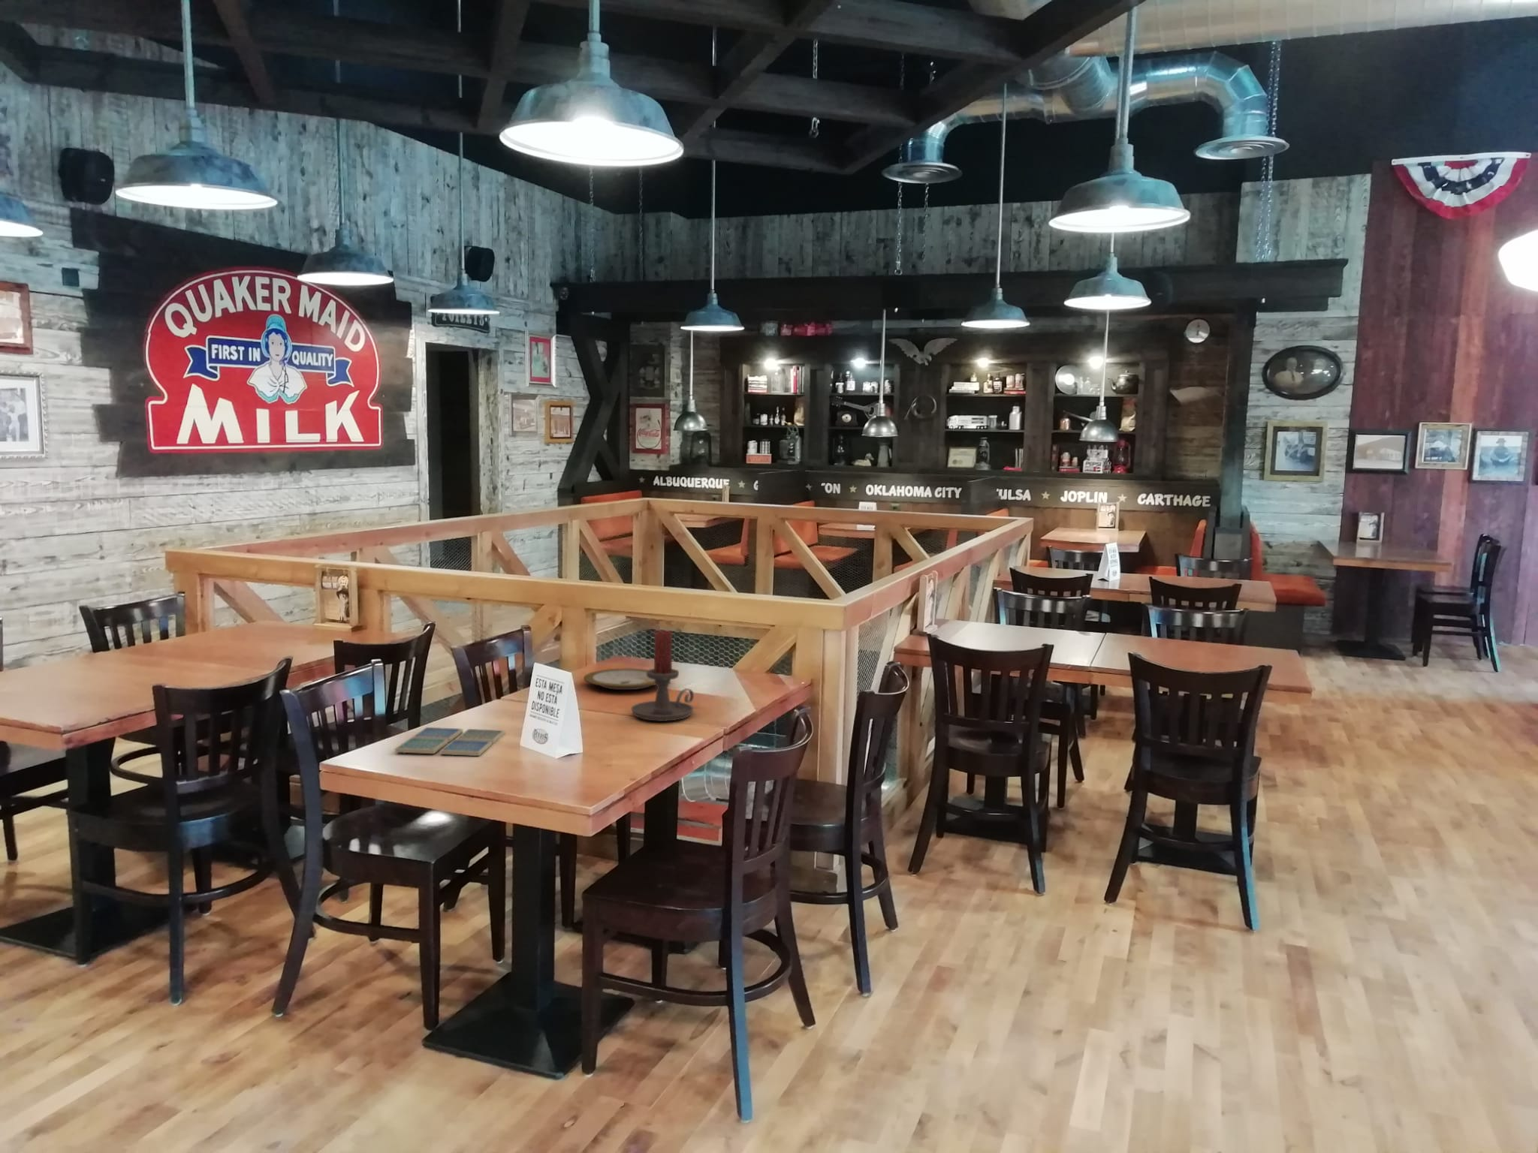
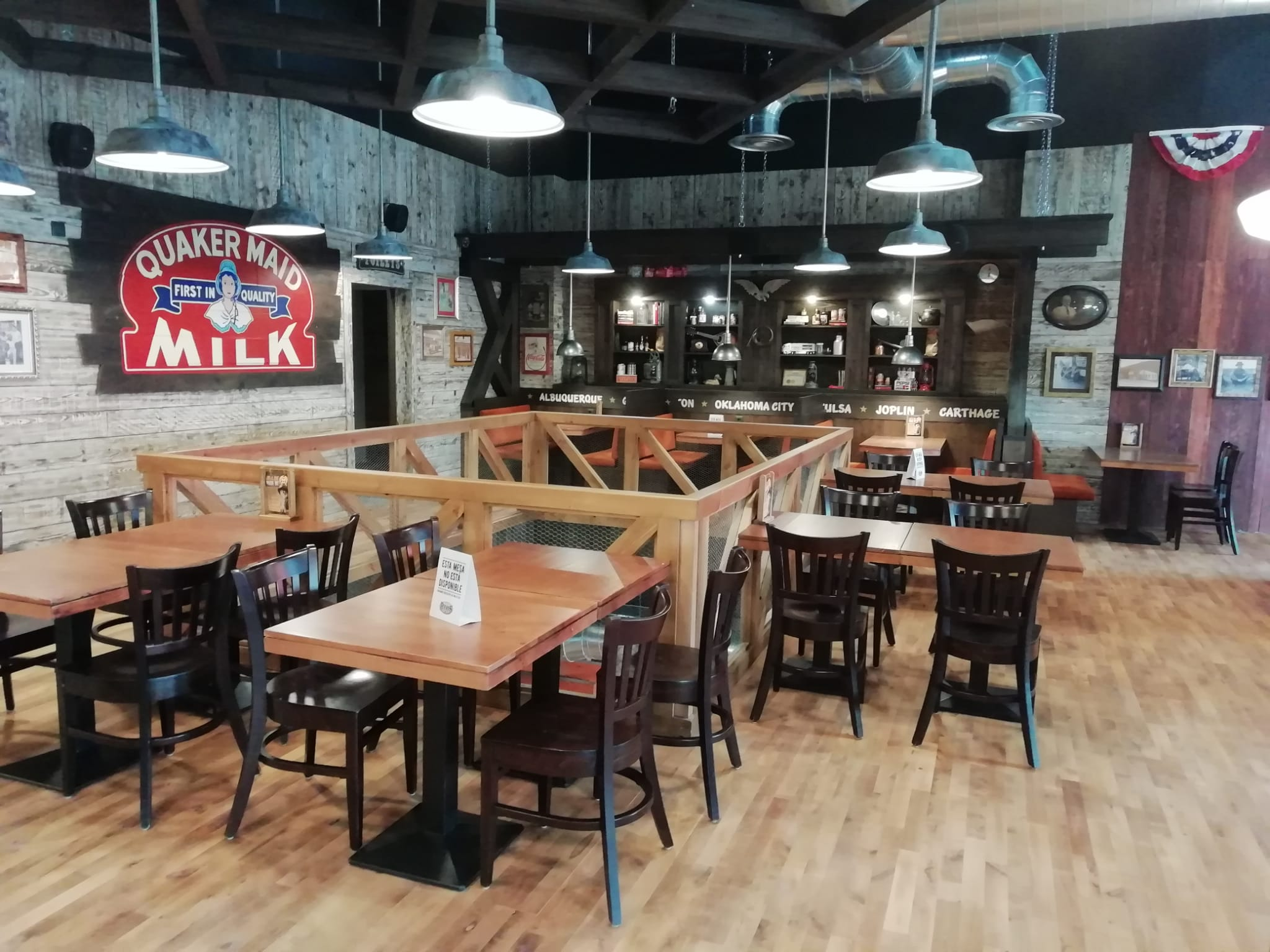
- plate [583,669,656,690]
- candle holder [630,629,695,722]
- drink coaster [395,727,505,757]
